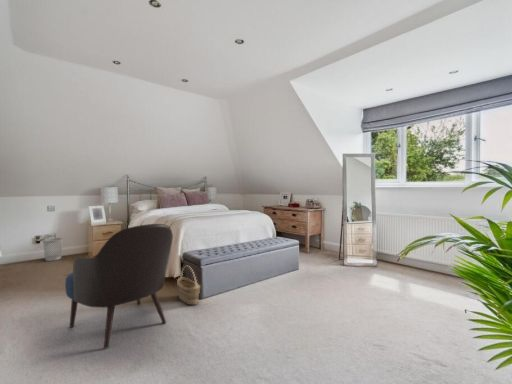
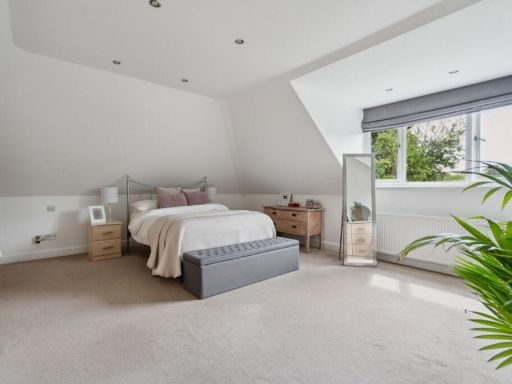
- basket [176,265,201,306]
- wastebasket [42,237,64,262]
- armchair [64,223,174,349]
